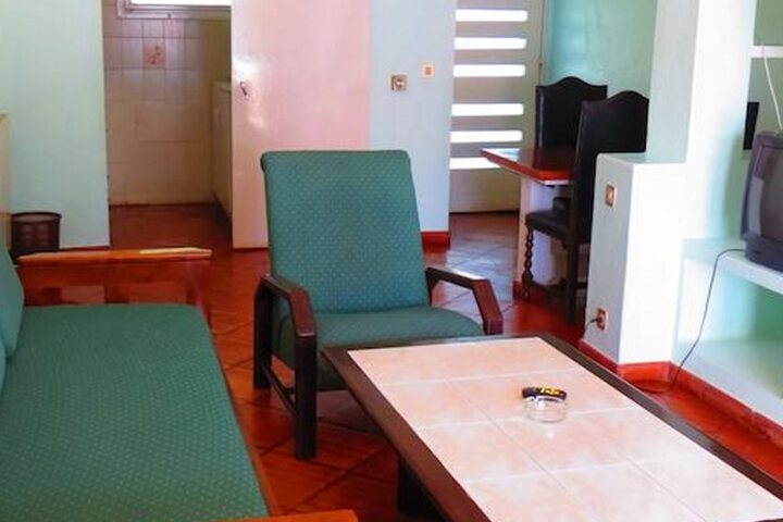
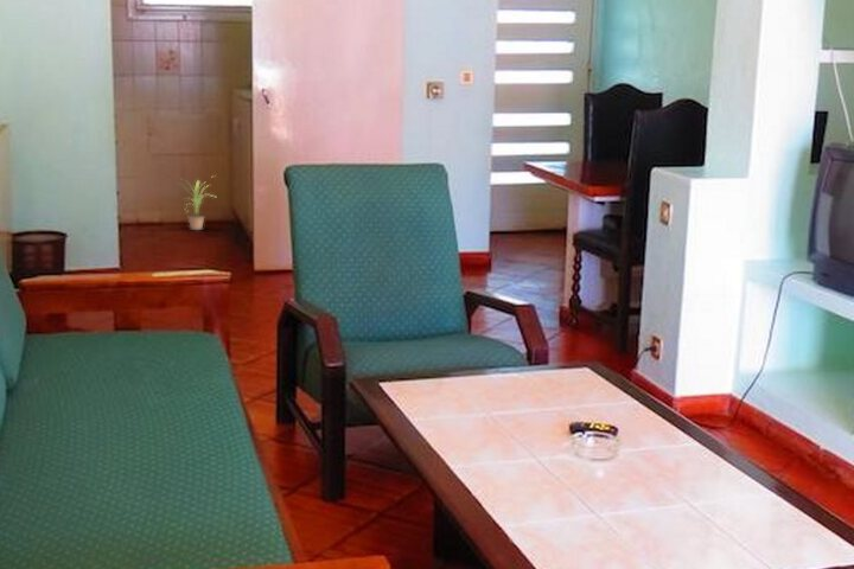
+ potted plant [177,174,217,231]
